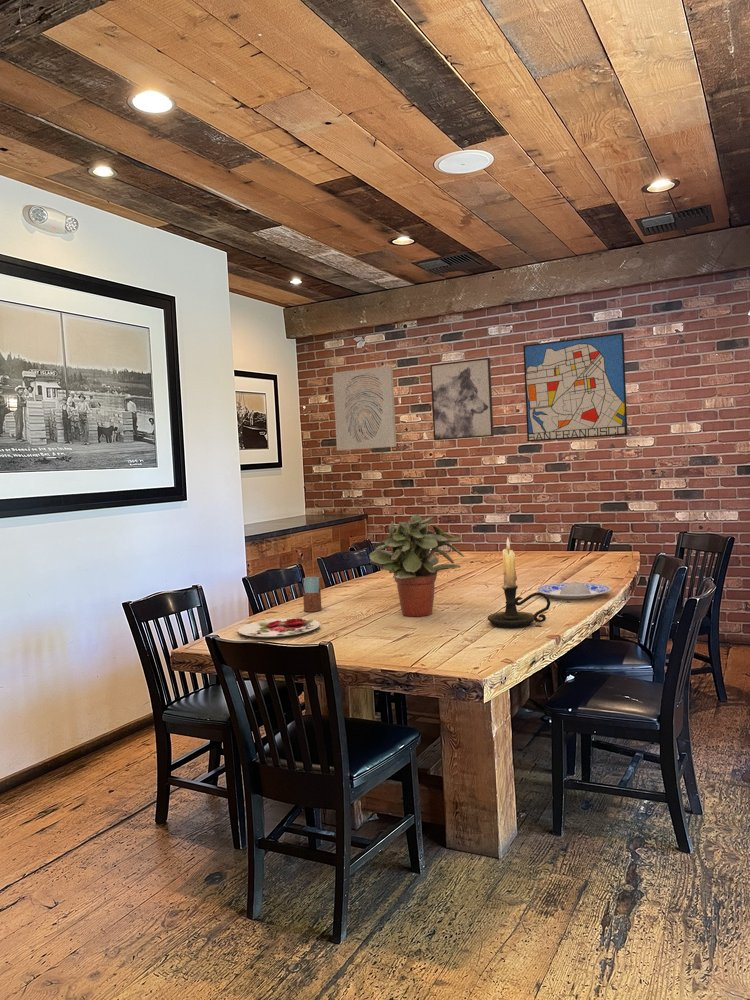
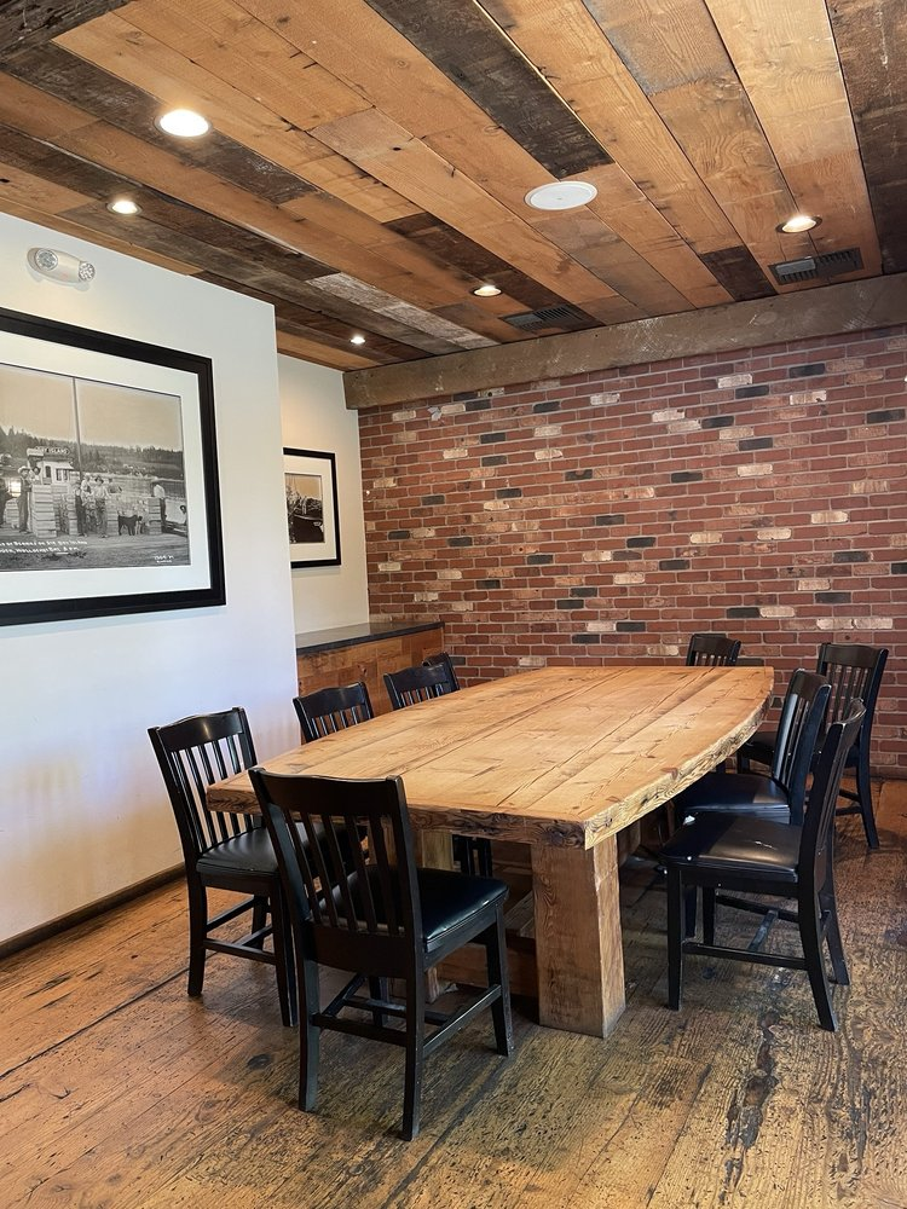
- wall art [429,357,495,441]
- potted plant [368,513,465,617]
- plate [535,581,612,600]
- wall art [522,332,628,443]
- drinking glass [302,576,323,613]
- candle holder [487,537,552,629]
- plate [237,617,321,638]
- wall art [332,365,397,451]
